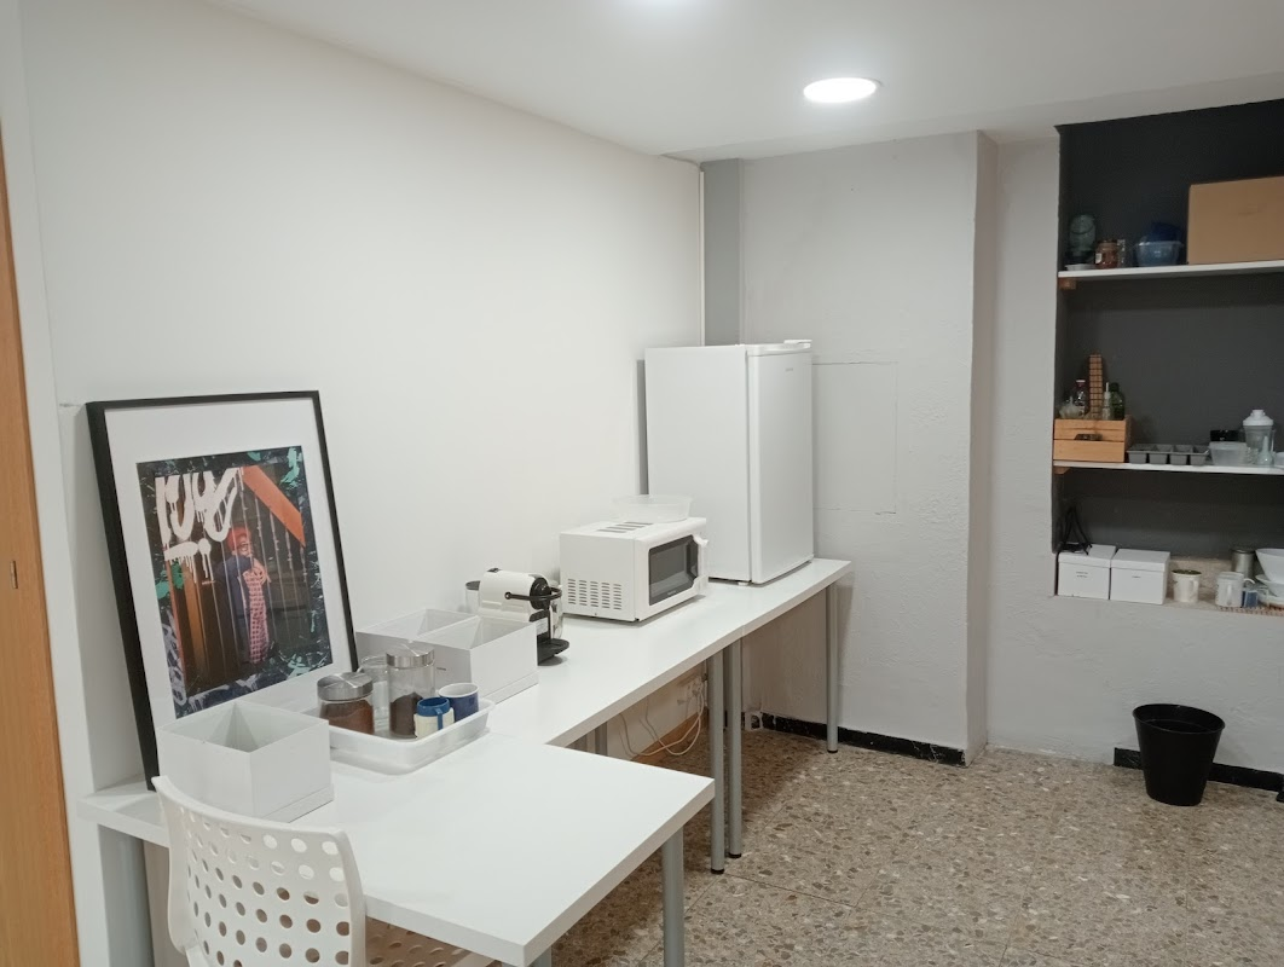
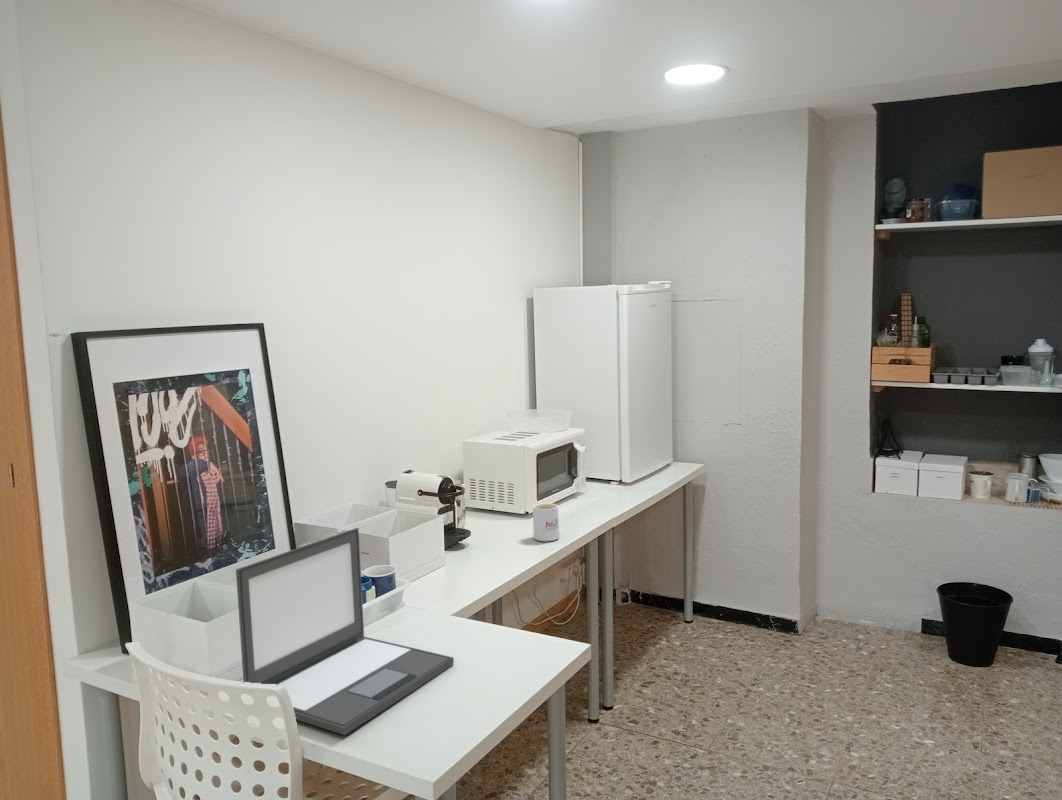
+ laptop [235,527,455,736]
+ mug [532,502,560,542]
